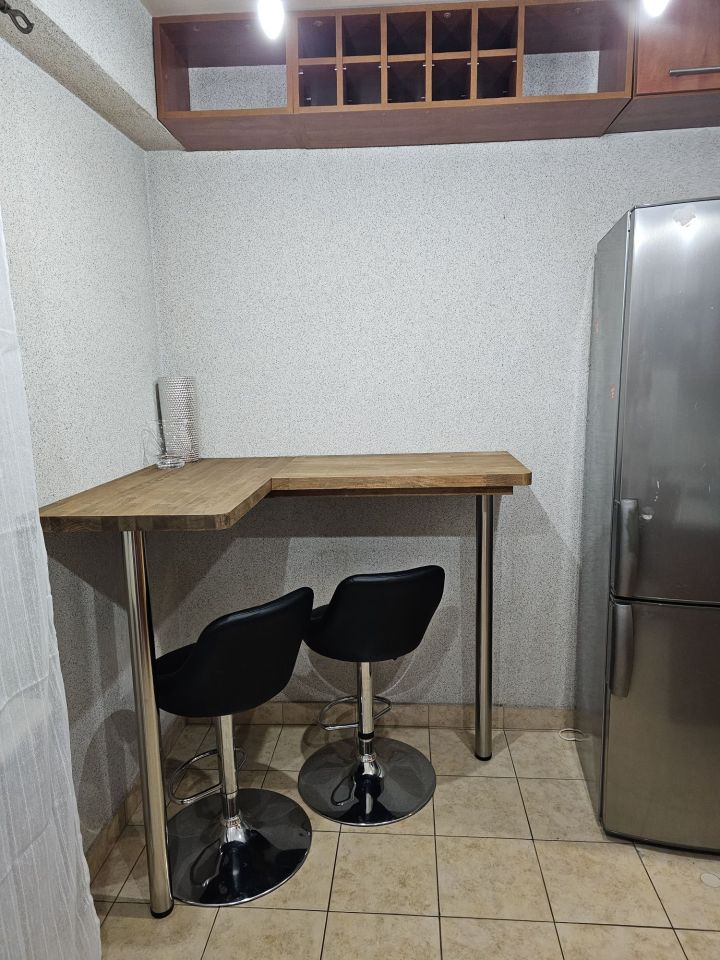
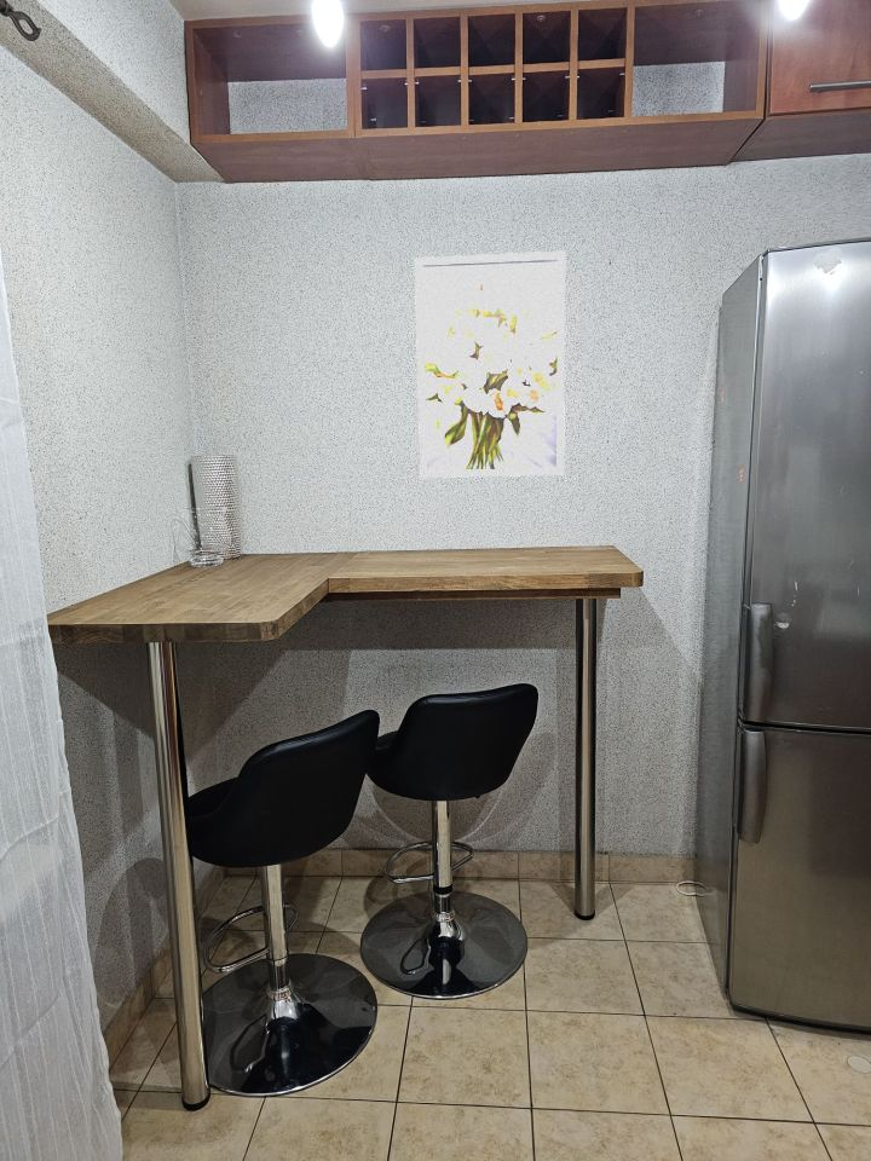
+ wall art [414,250,566,479]
